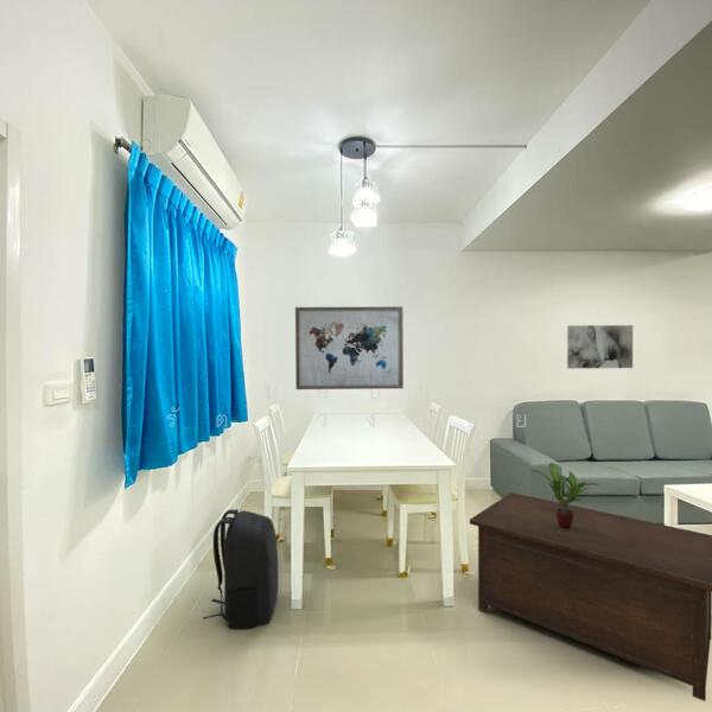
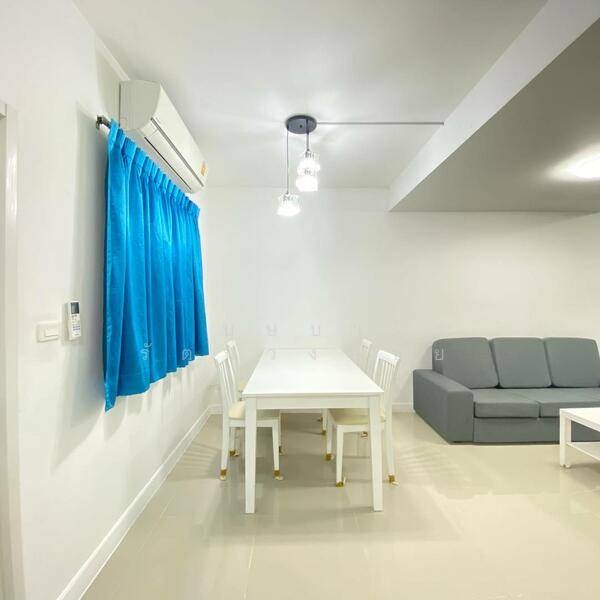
- wall art [566,324,634,370]
- cabinet [469,491,712,703]
- backpack [202,508,280,630]
- wall art [294,306,405,390]
- potted plant [530,462,600,529]
